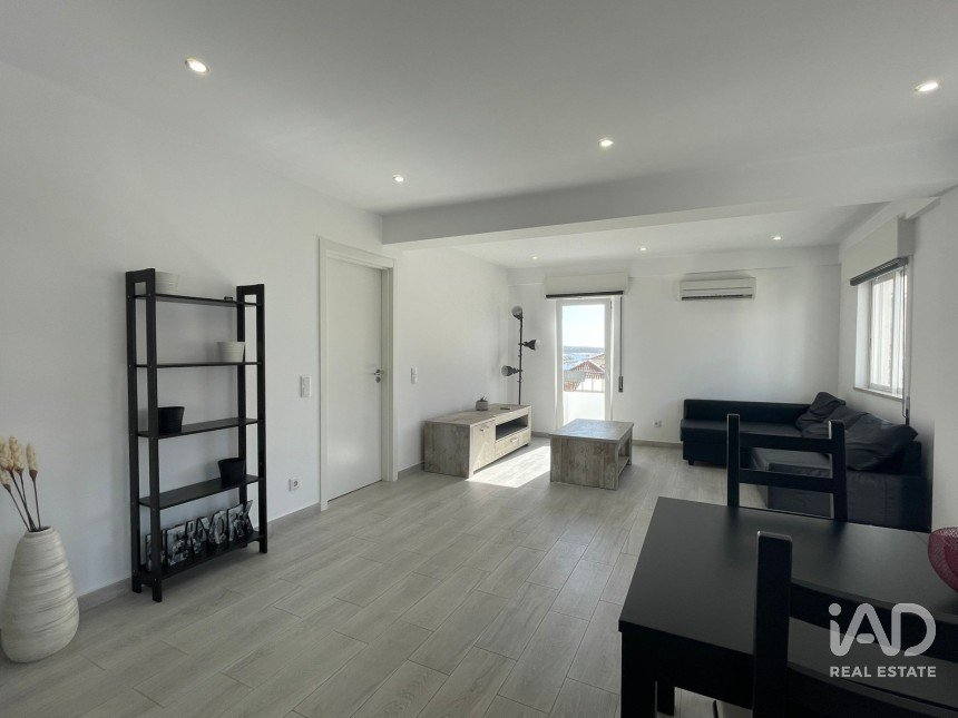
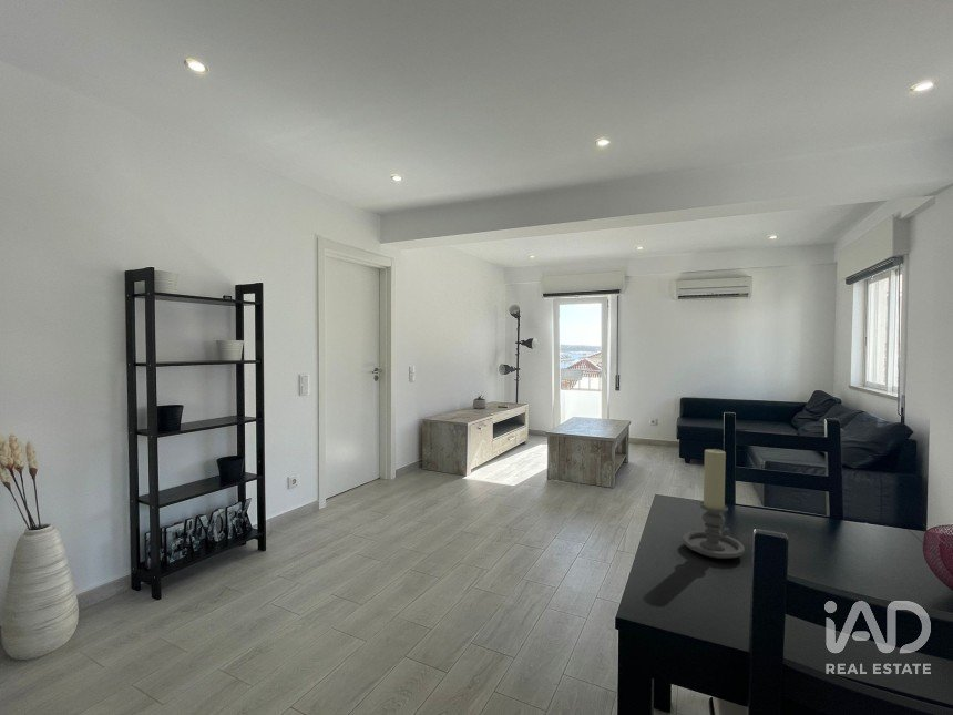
+ candle holder [682,448,746,560]
